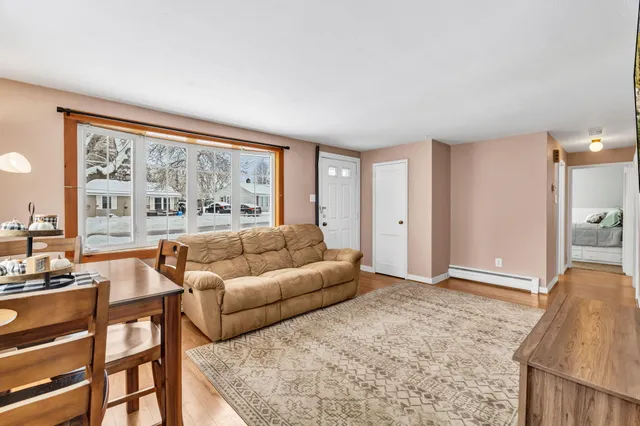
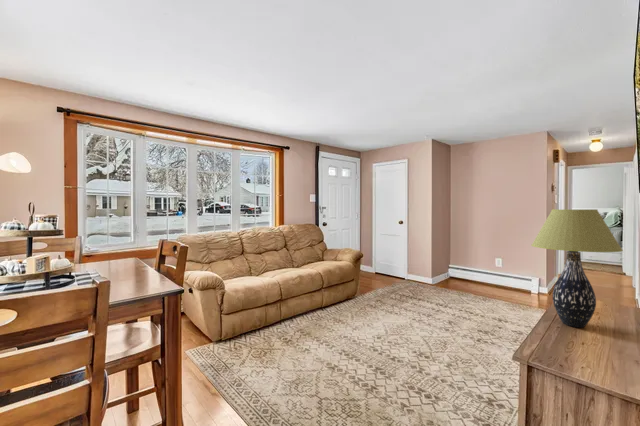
+ table lamp [530,208,624,328]
